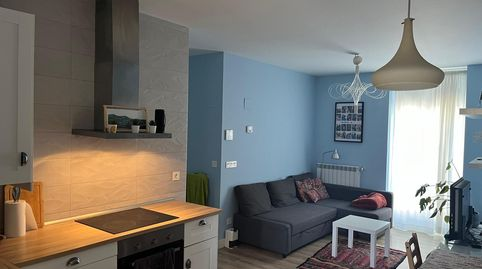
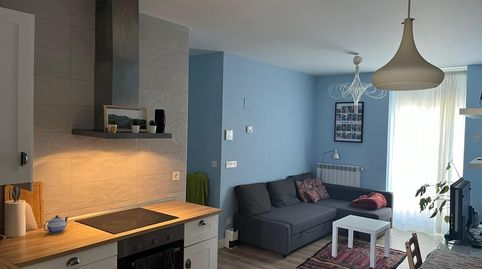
+ teapot [43,214,69,235]
